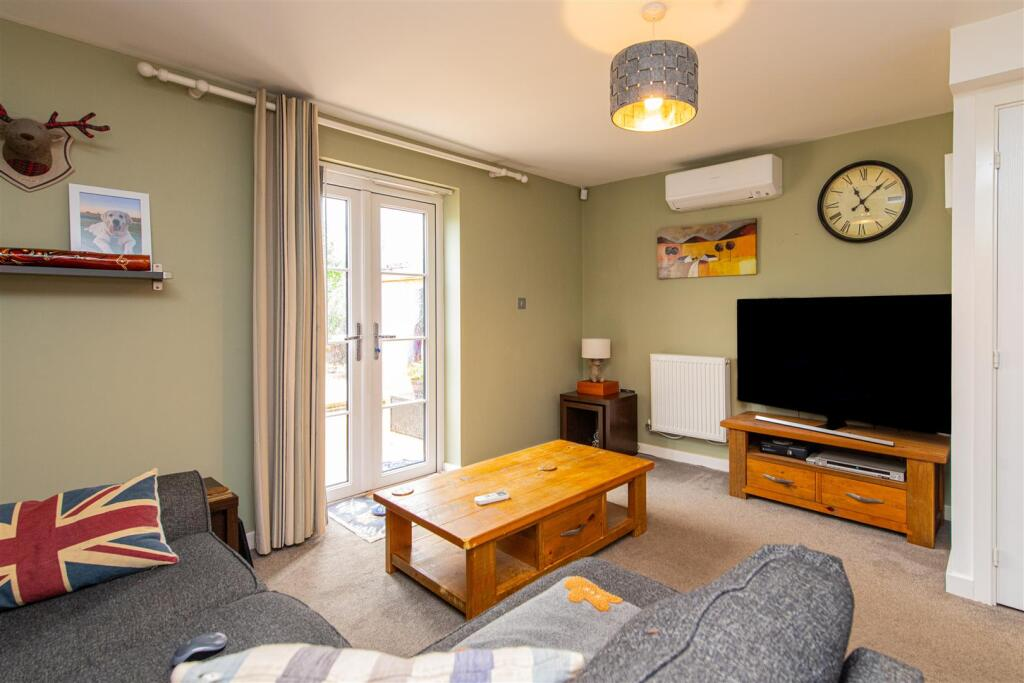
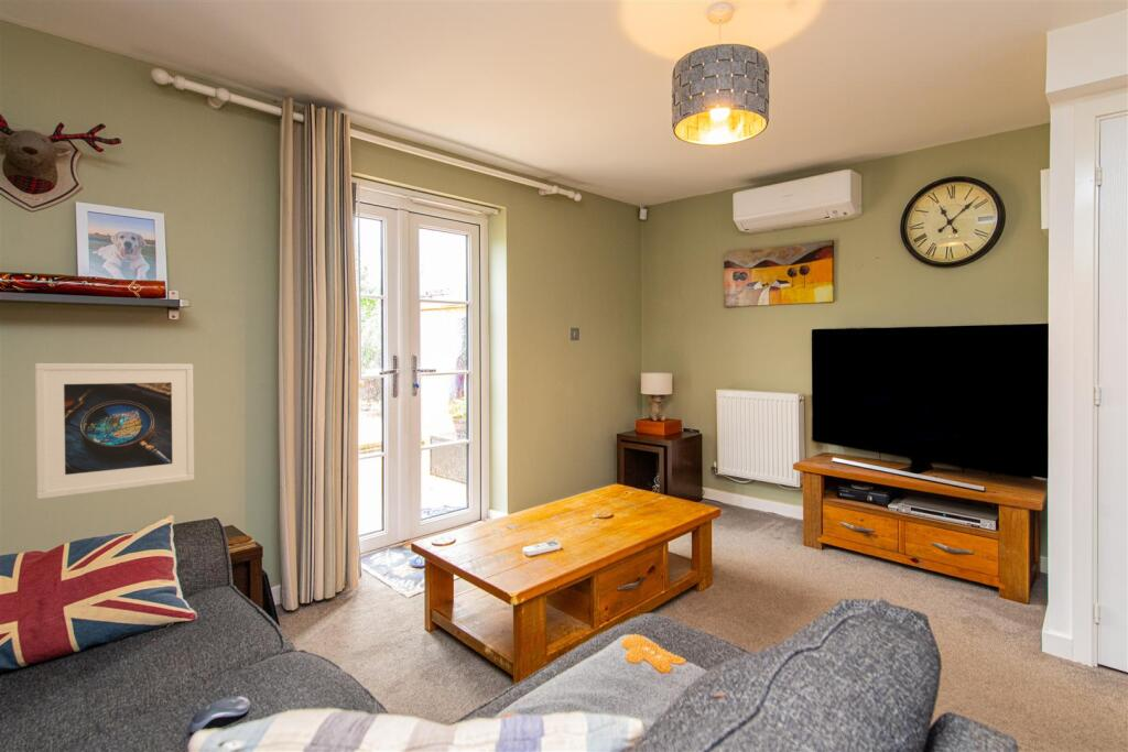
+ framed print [34,362,195,500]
